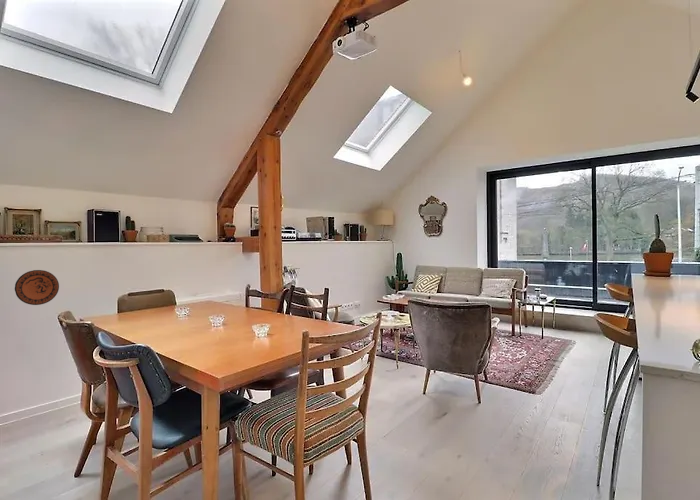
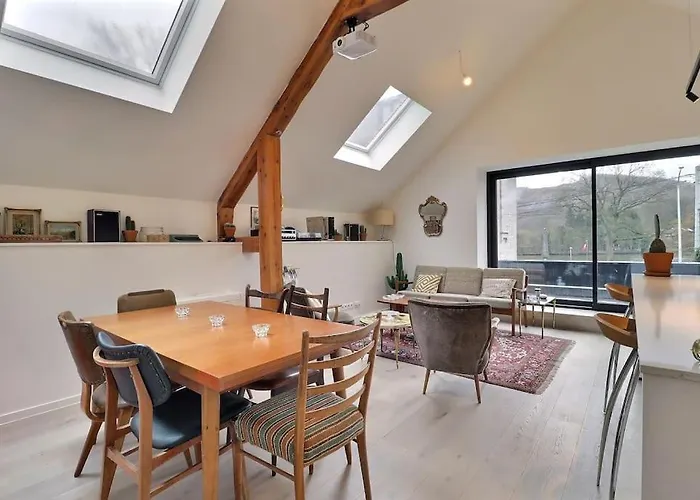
- decorative plate [14,269,60,306]
